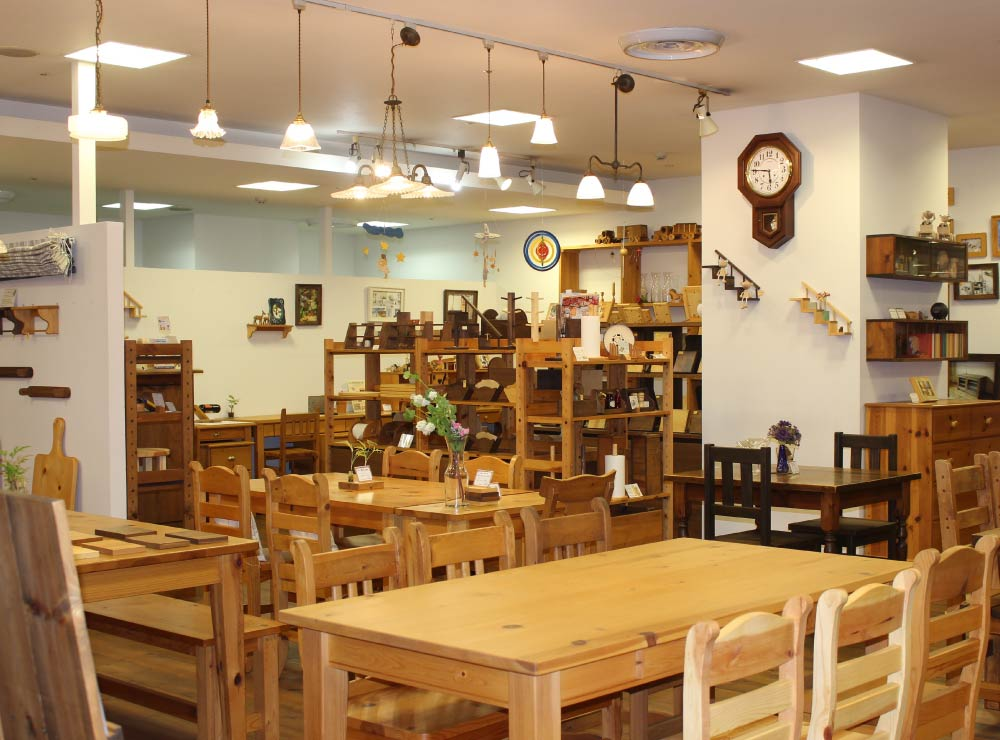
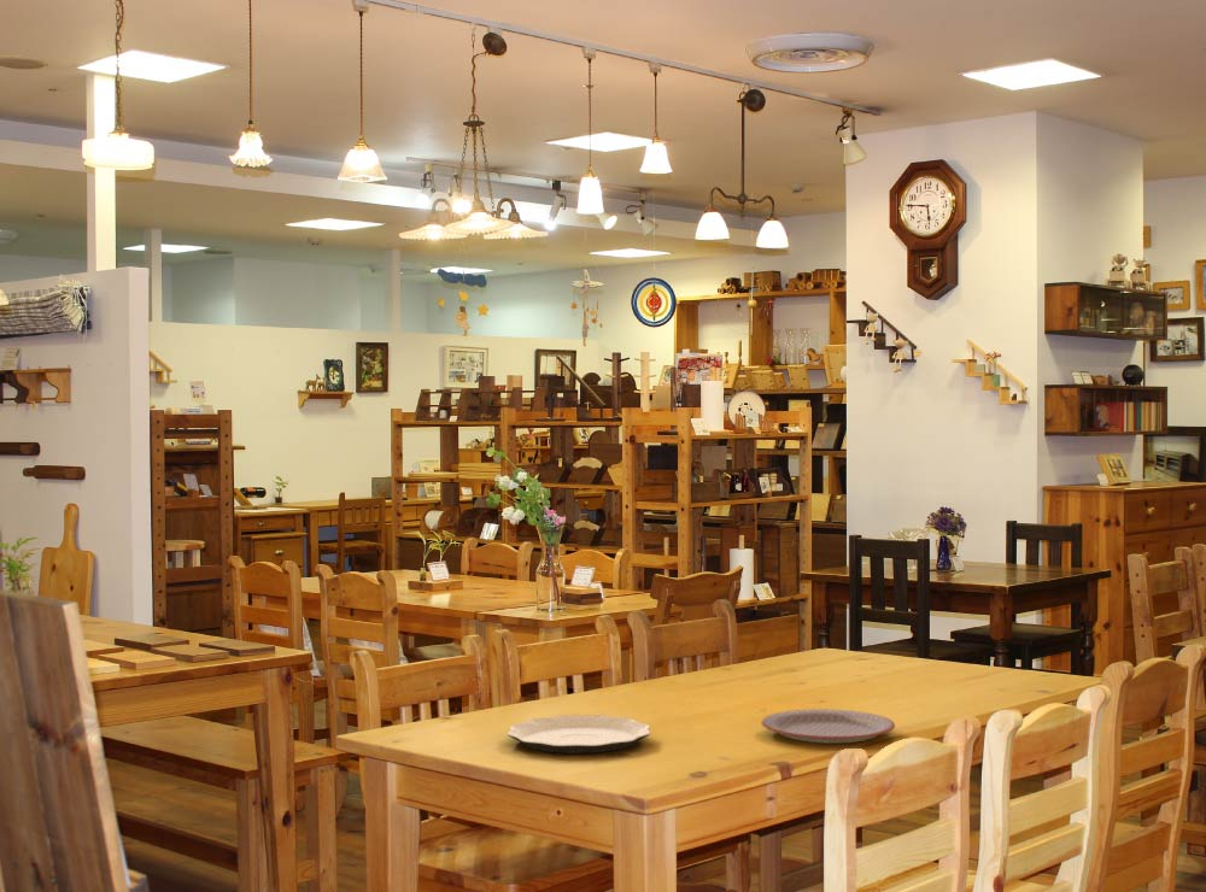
+ plate [760,708,896,745]
+ plate [507,714,651,755]
